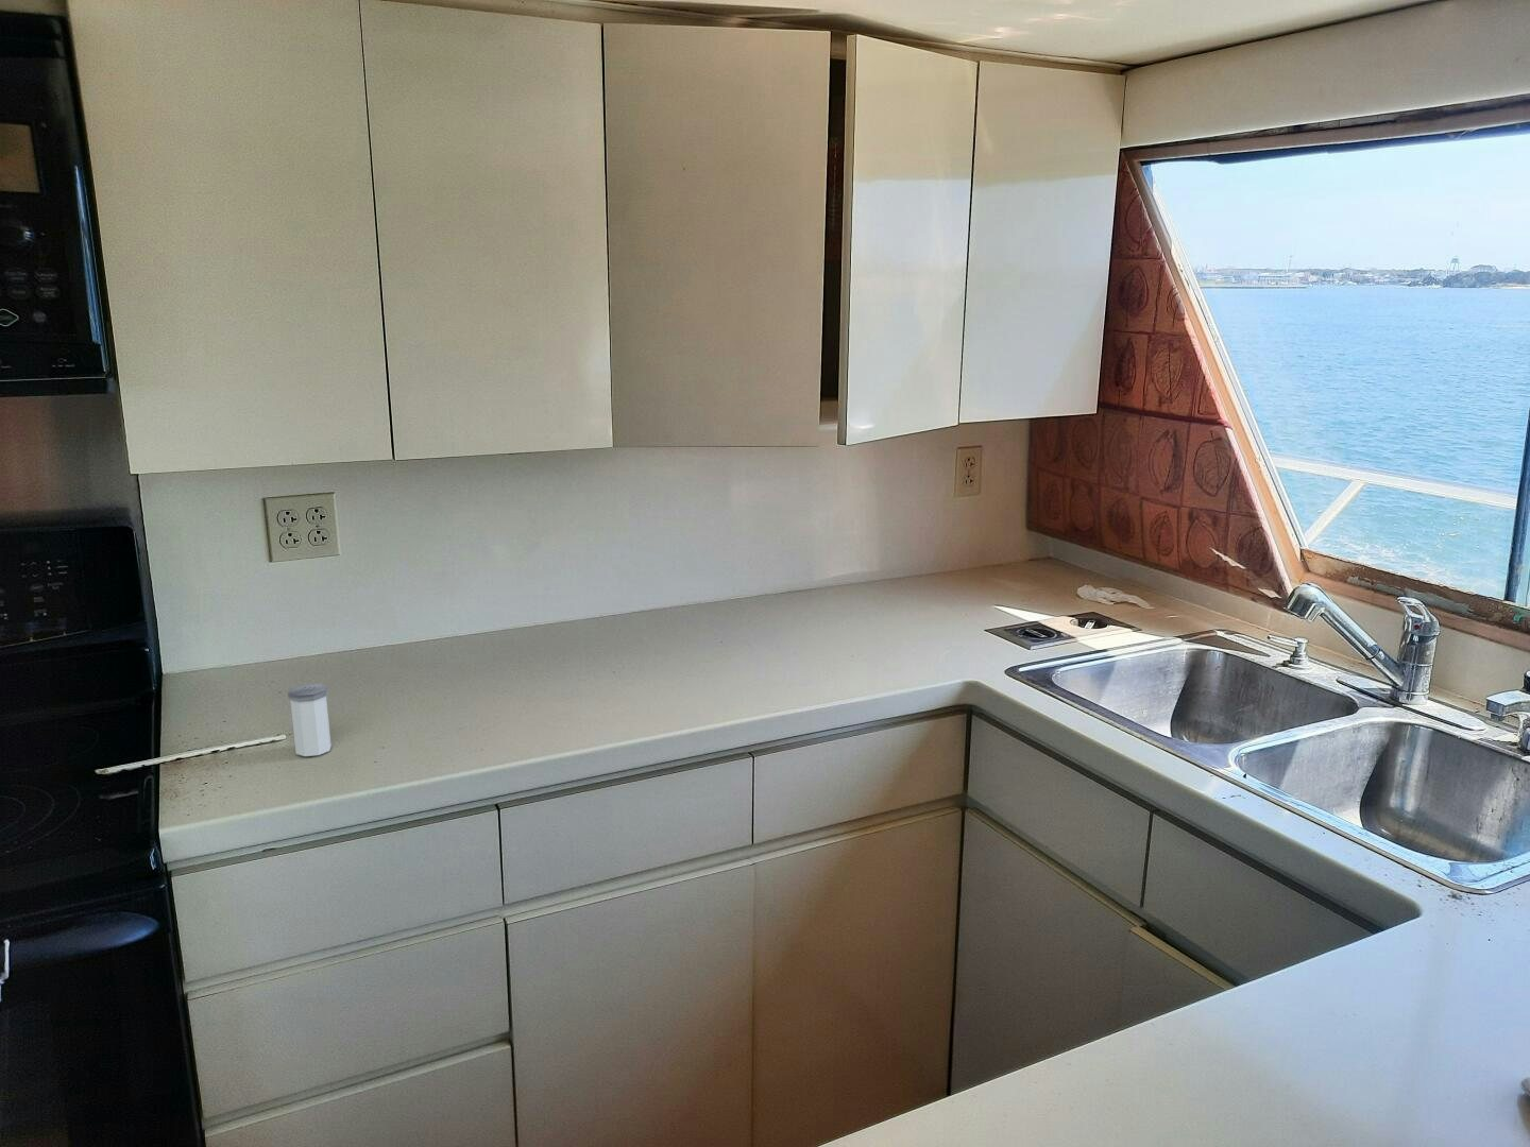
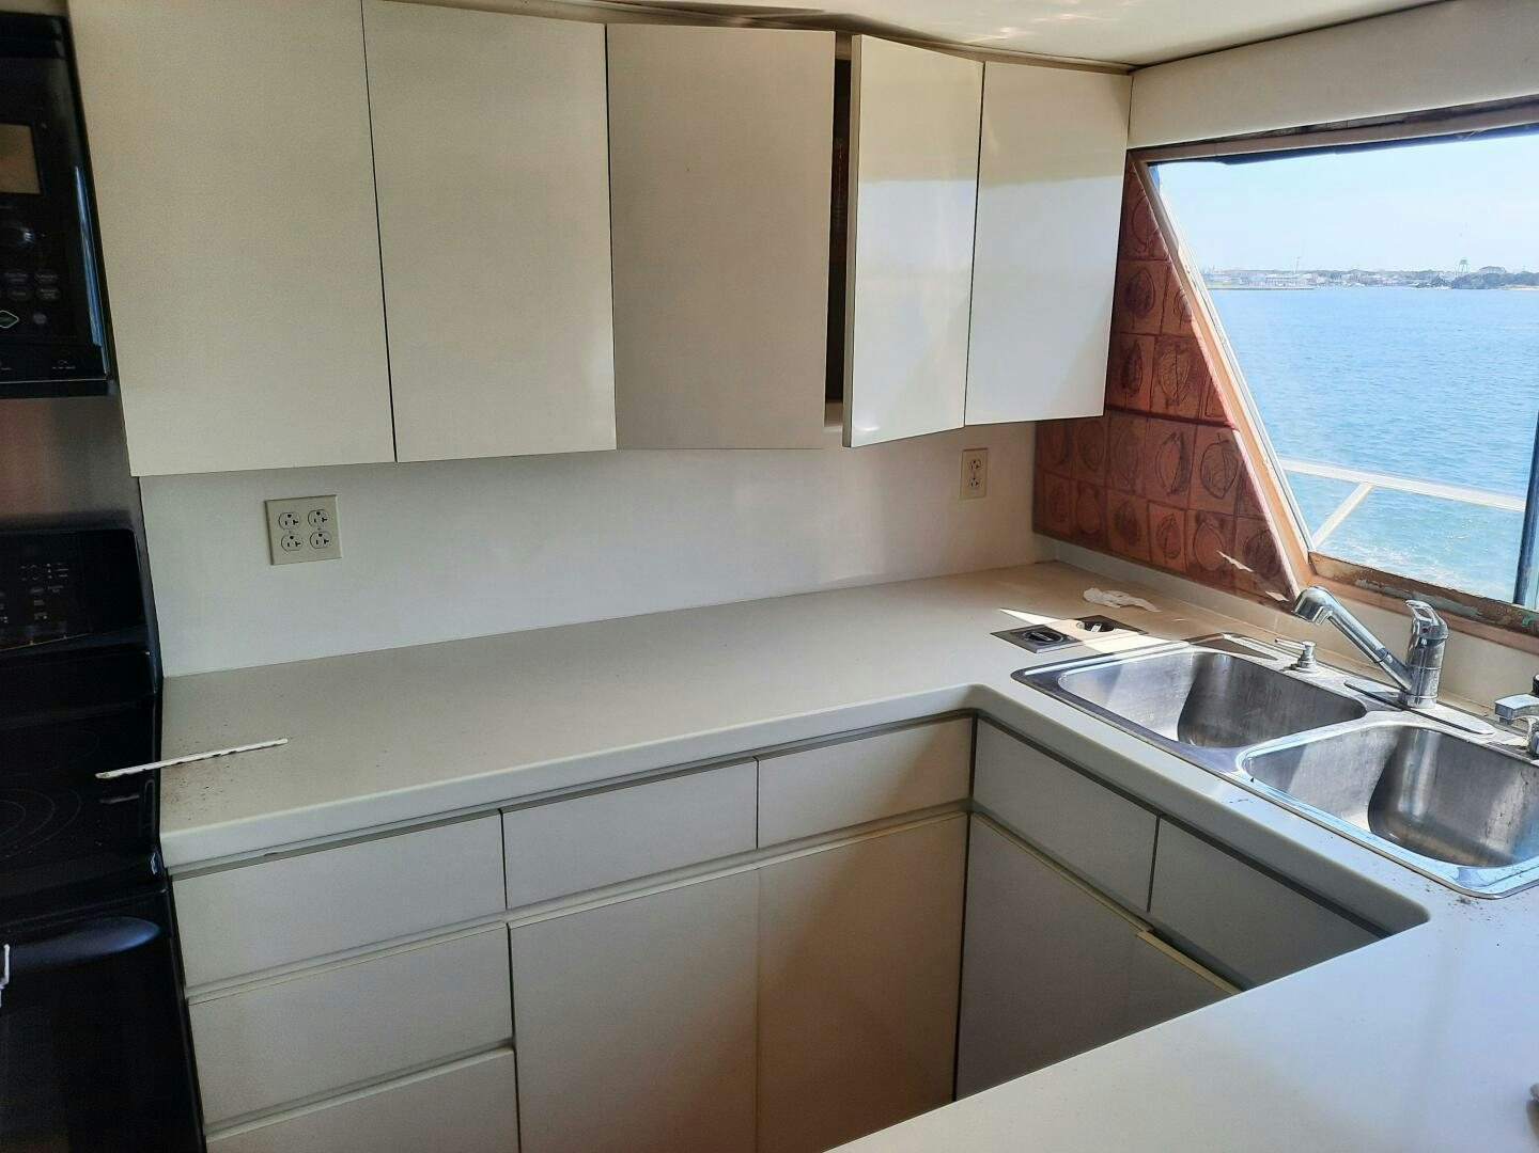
- salt shaker [287,682,331,757]
